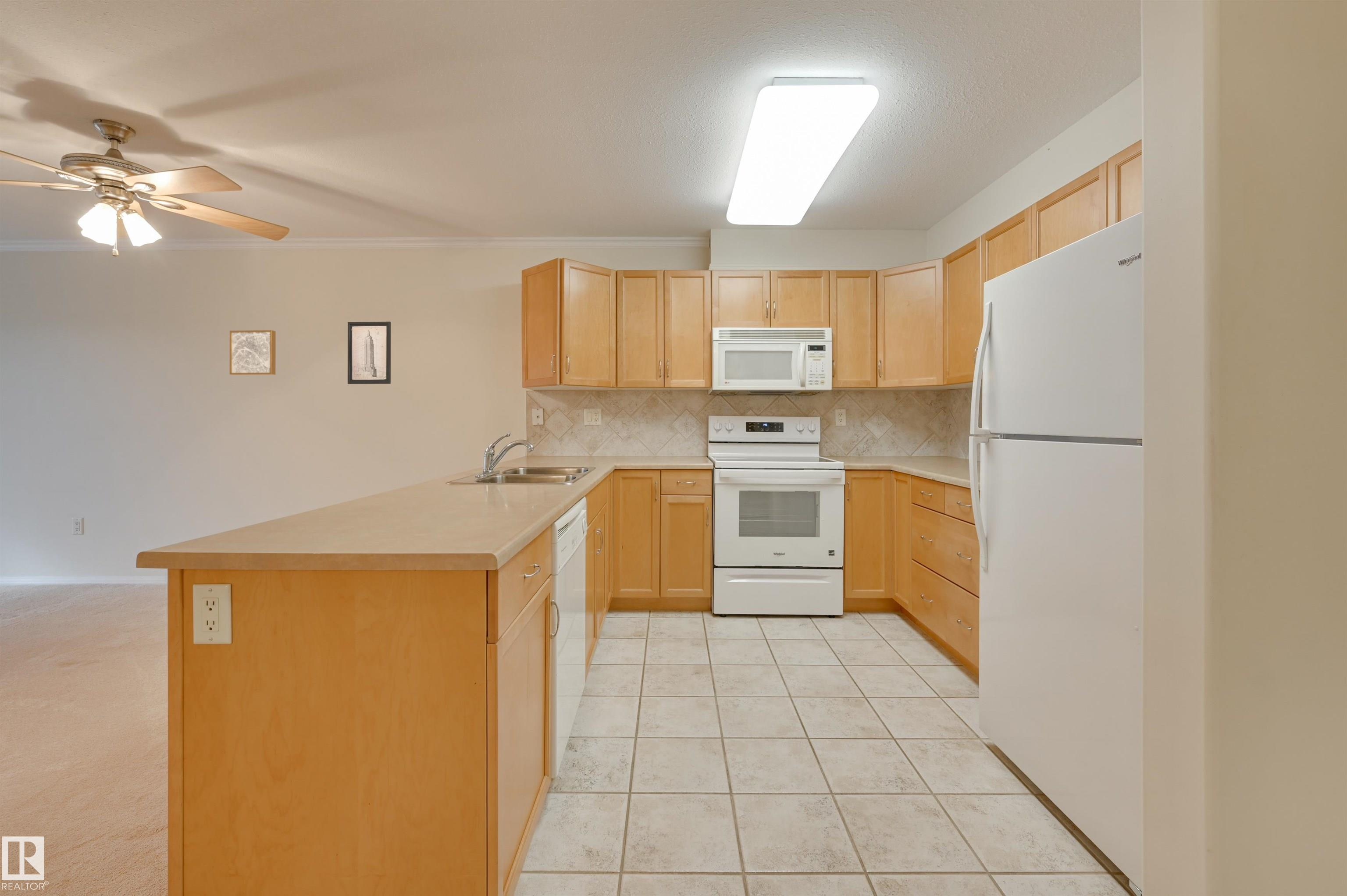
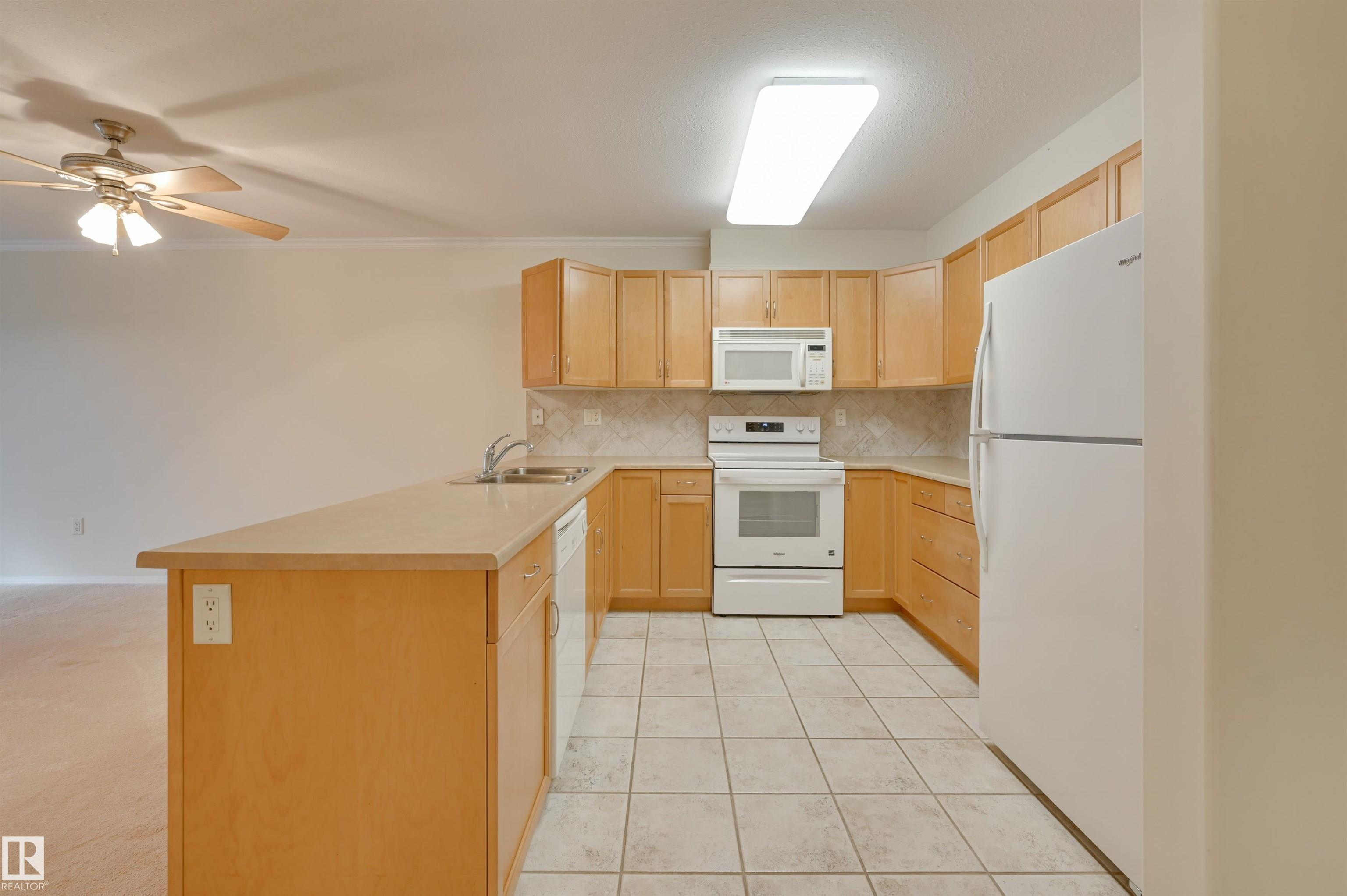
- wall art [229,330,276,376]
- wall art [347,321,391,384]
